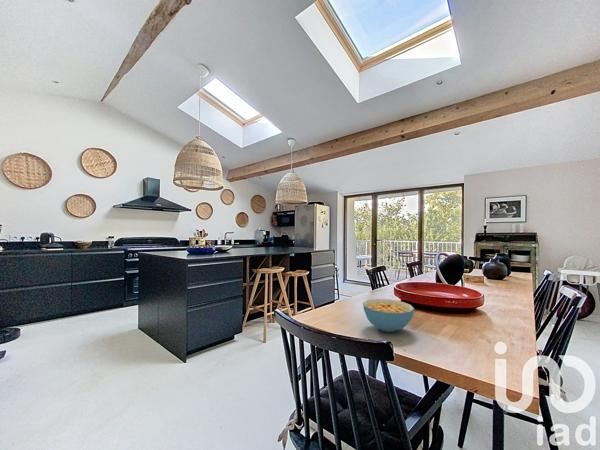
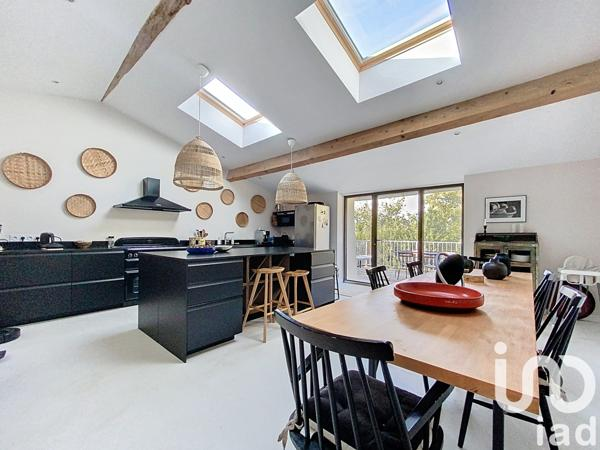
- cereal bowl [362,298,415,333]
